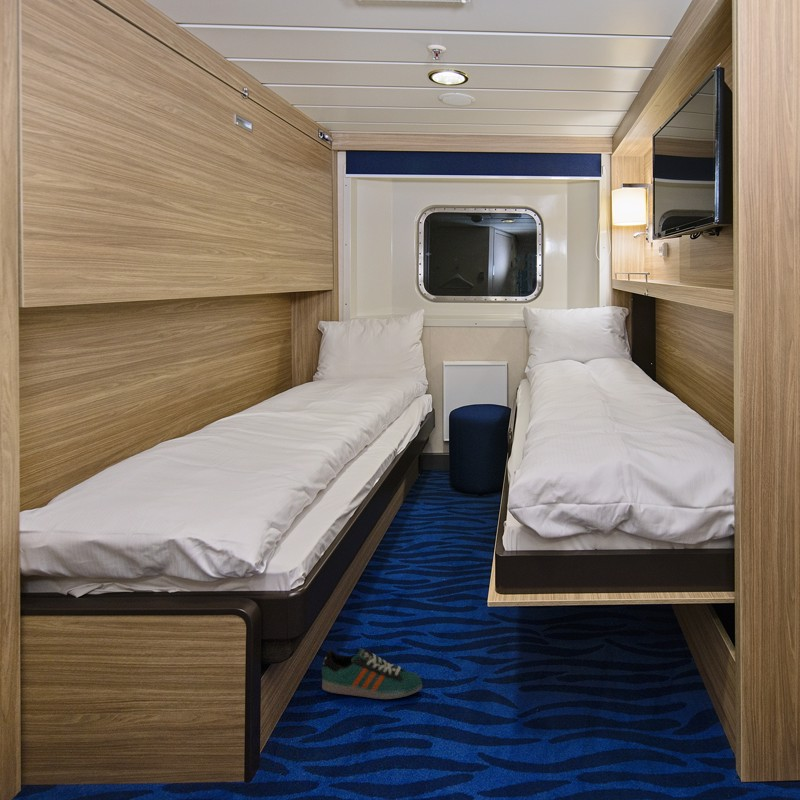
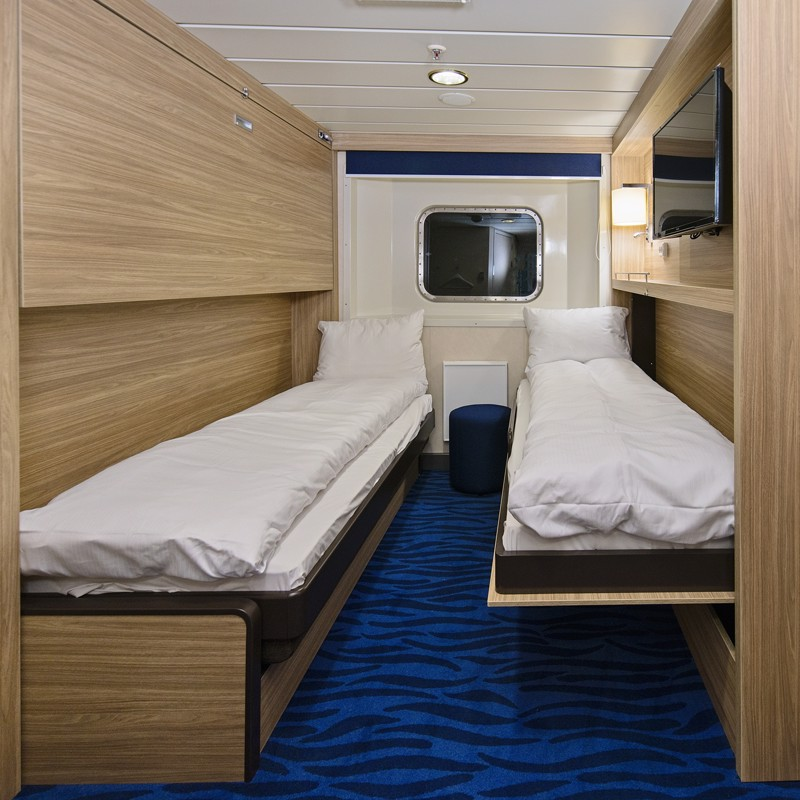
- sneaker [321,647,423,700]
